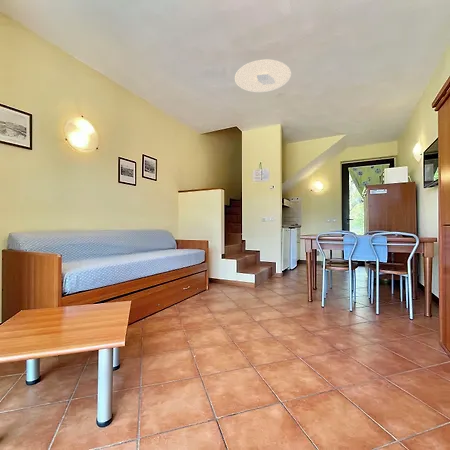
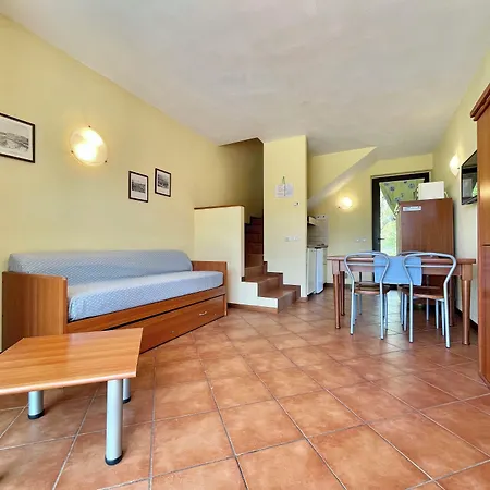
- ceiling light [234,59,292,93]
